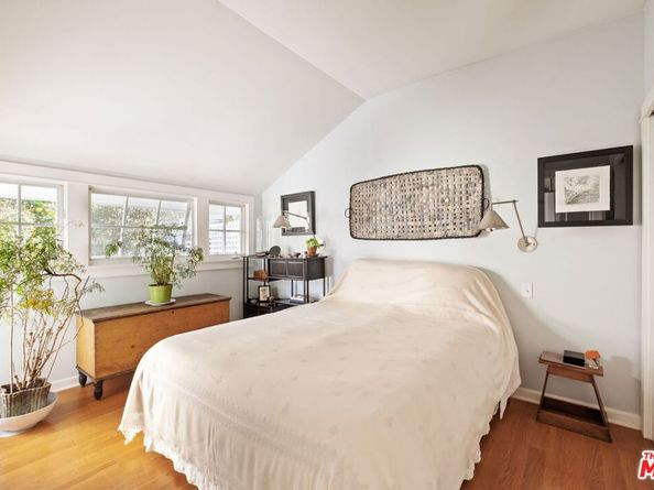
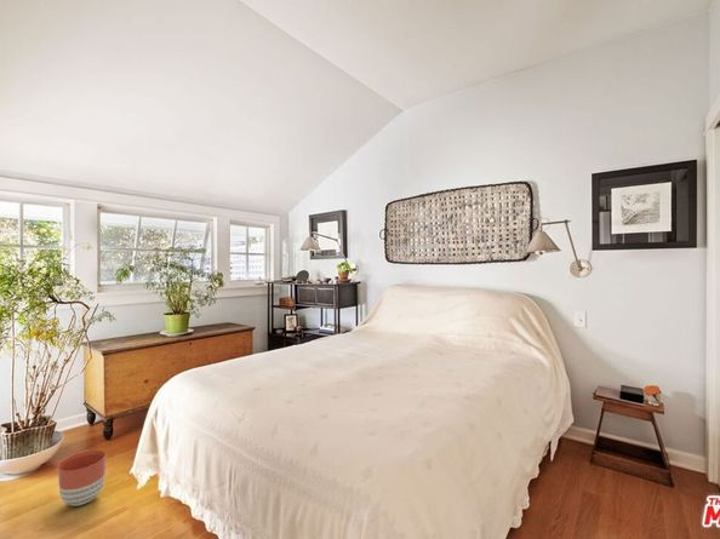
+ planter [57,449,107,508]
